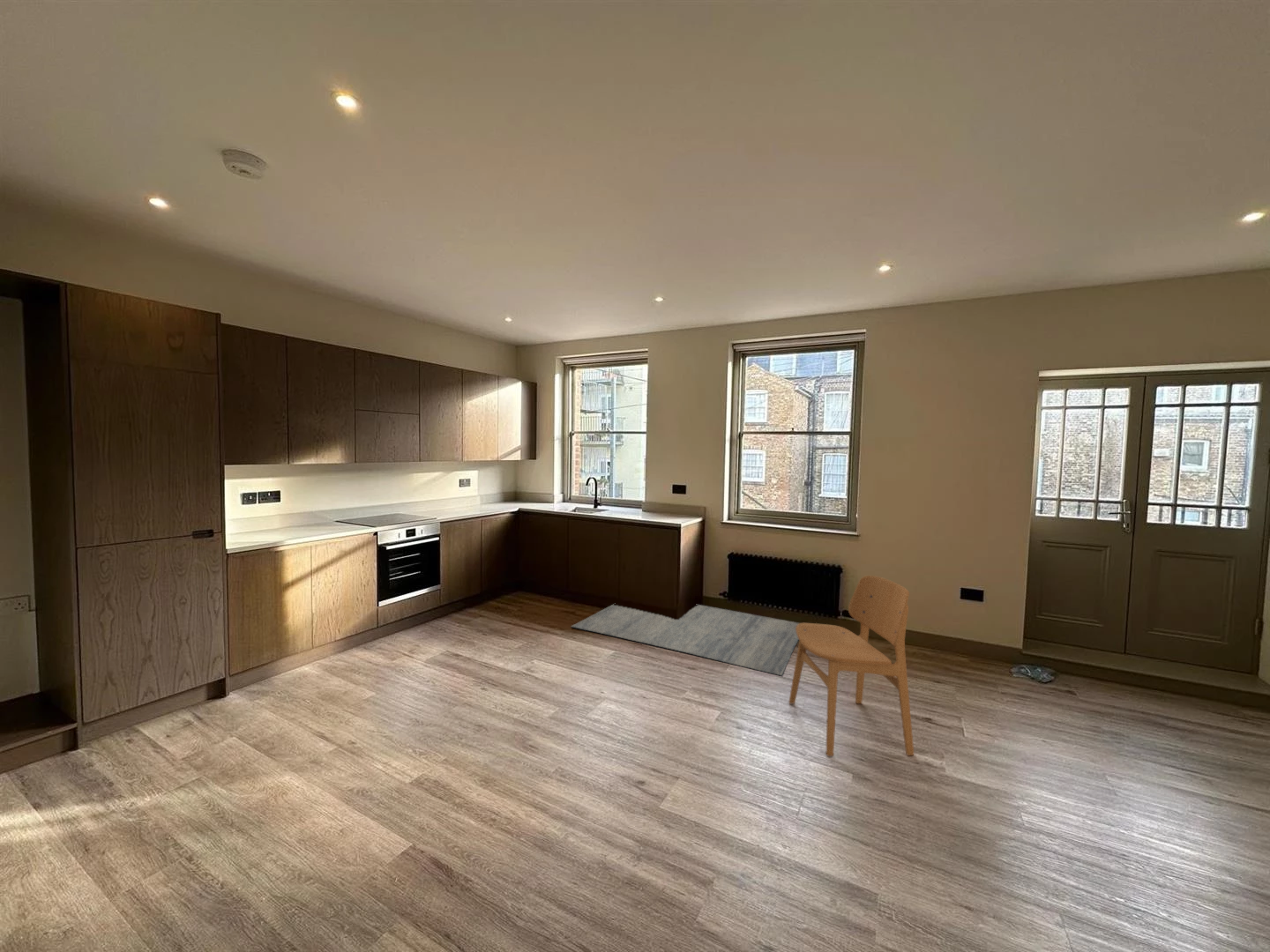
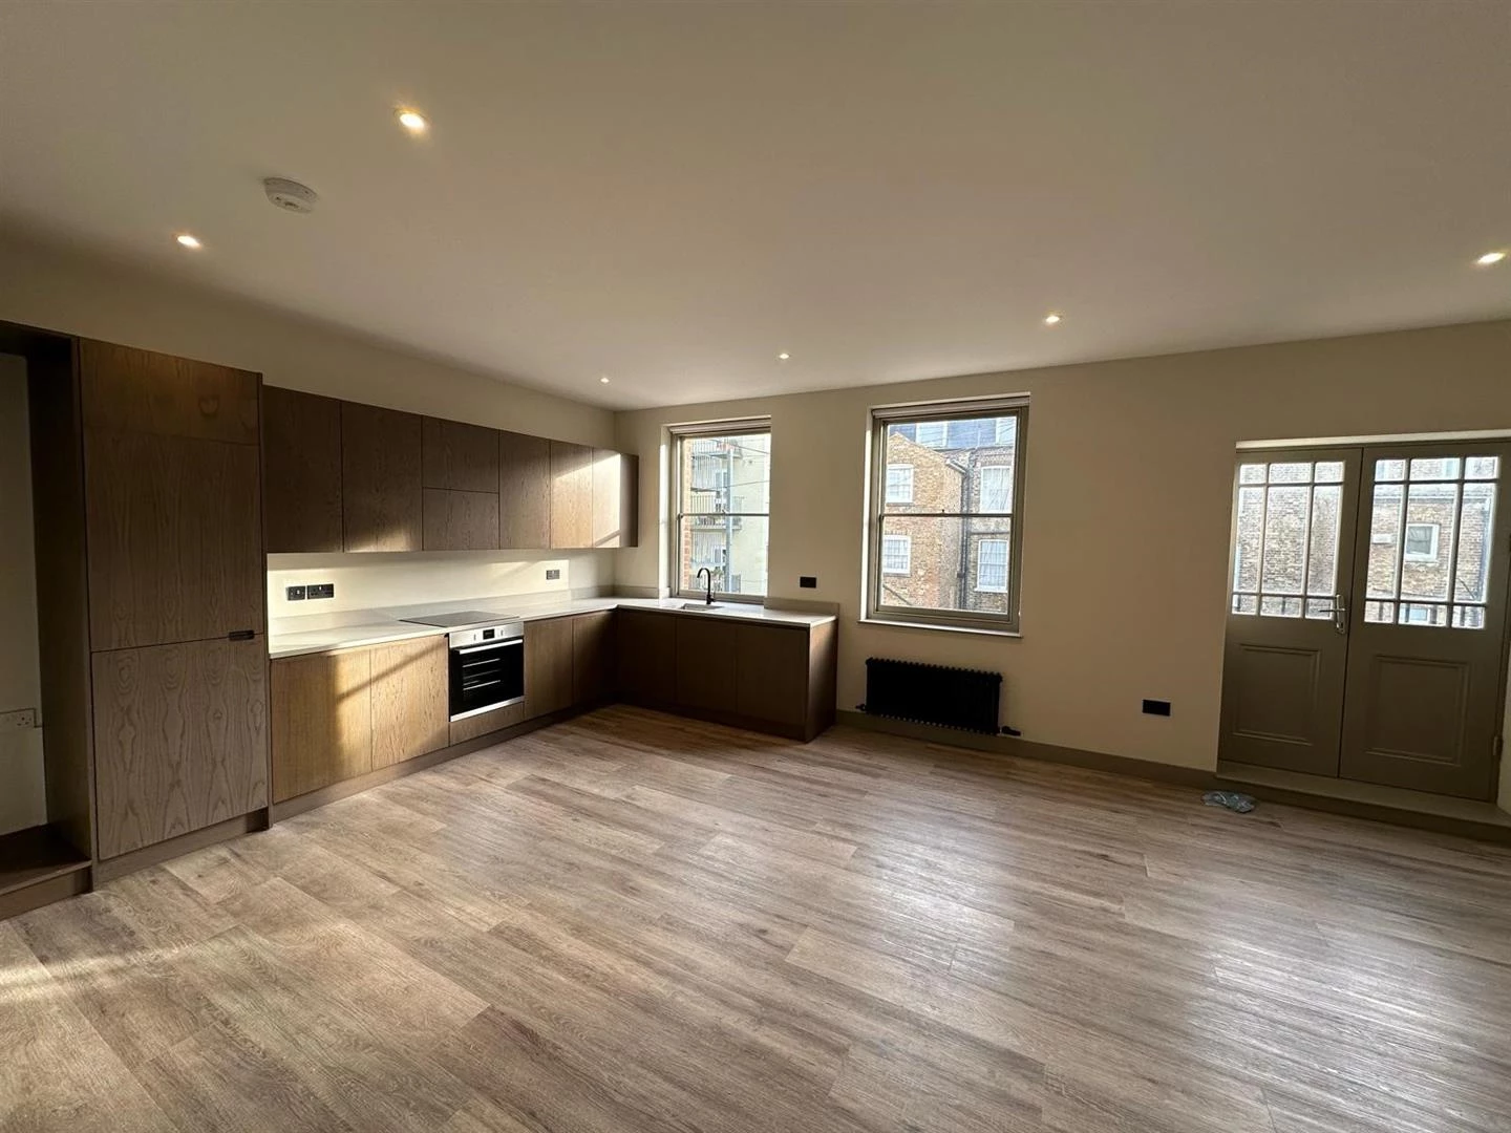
- rug [570,604,800,677]
- dining chair [788,575,915,757]
